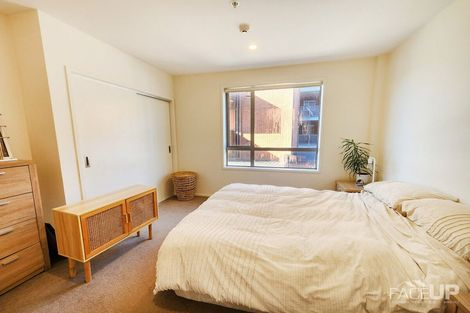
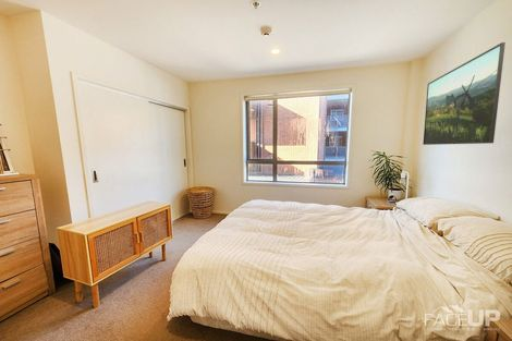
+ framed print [422,41,507,146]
